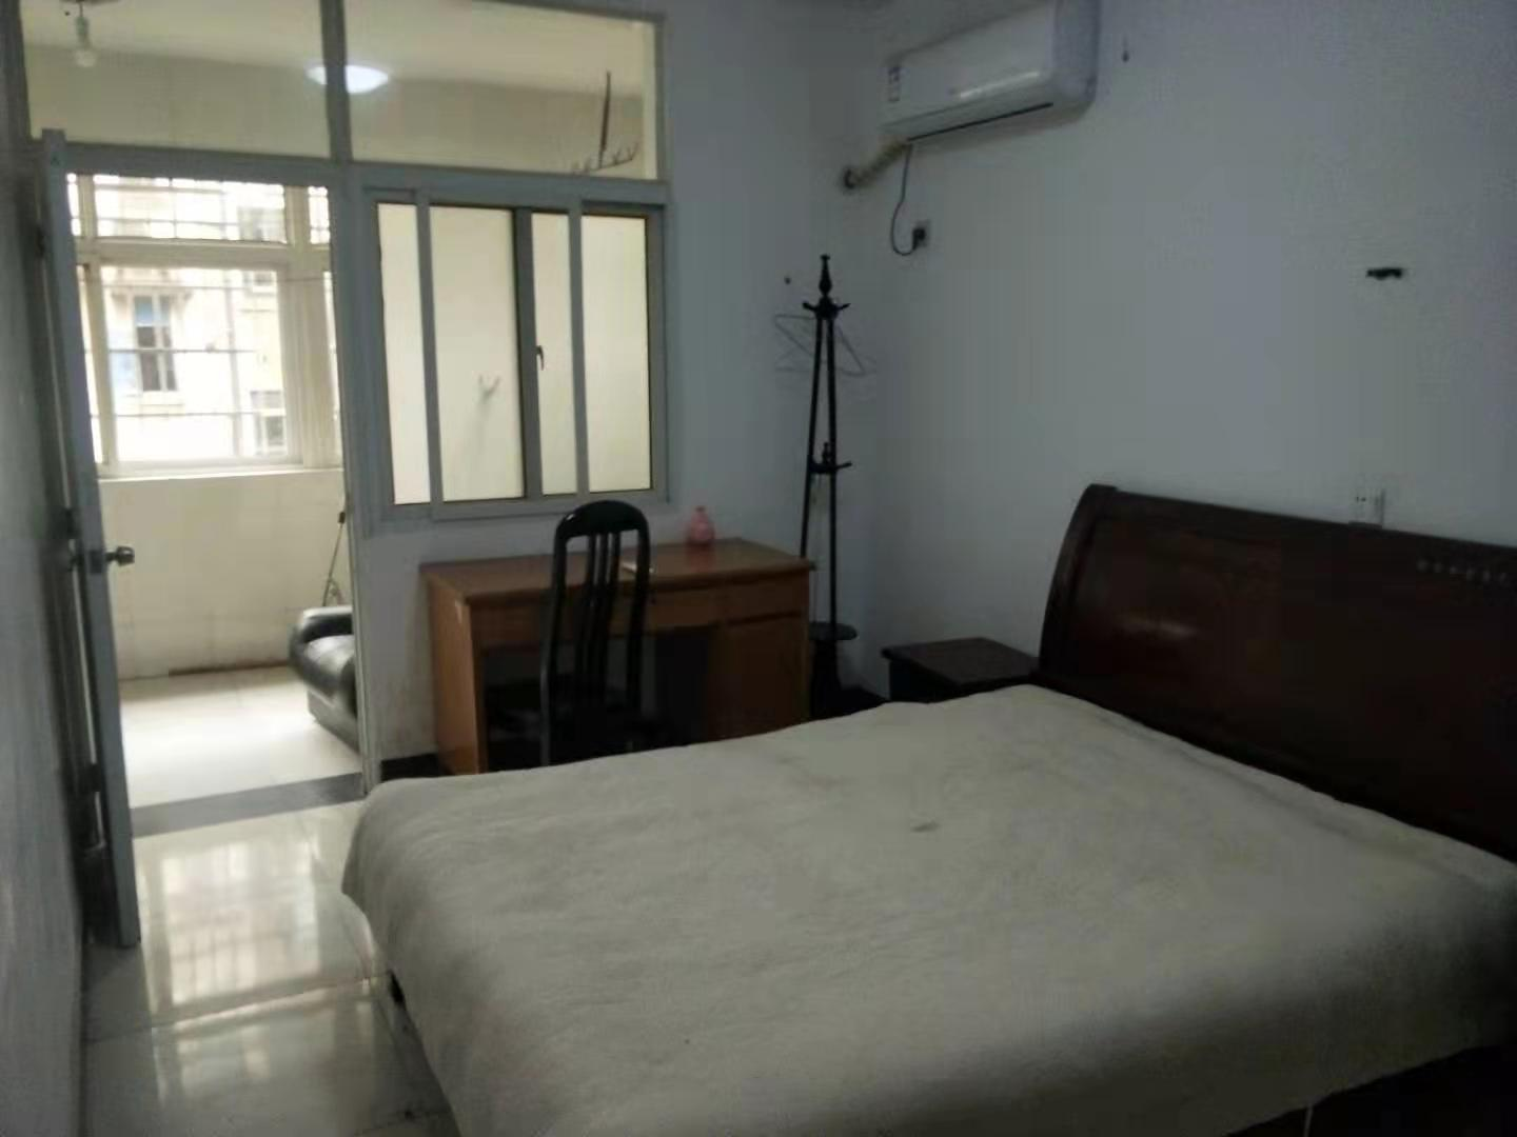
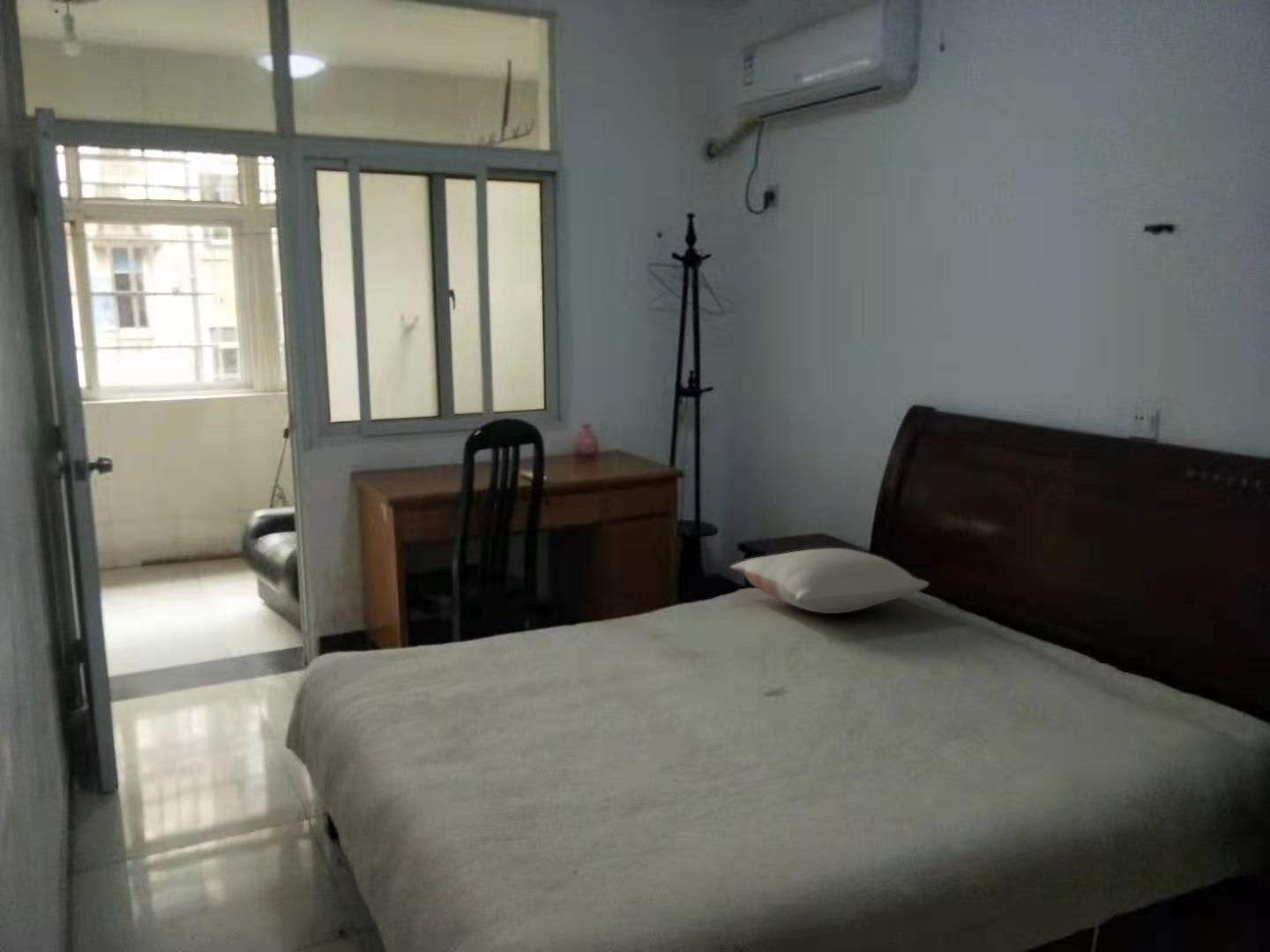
+ pillow [729,547,930,614]
